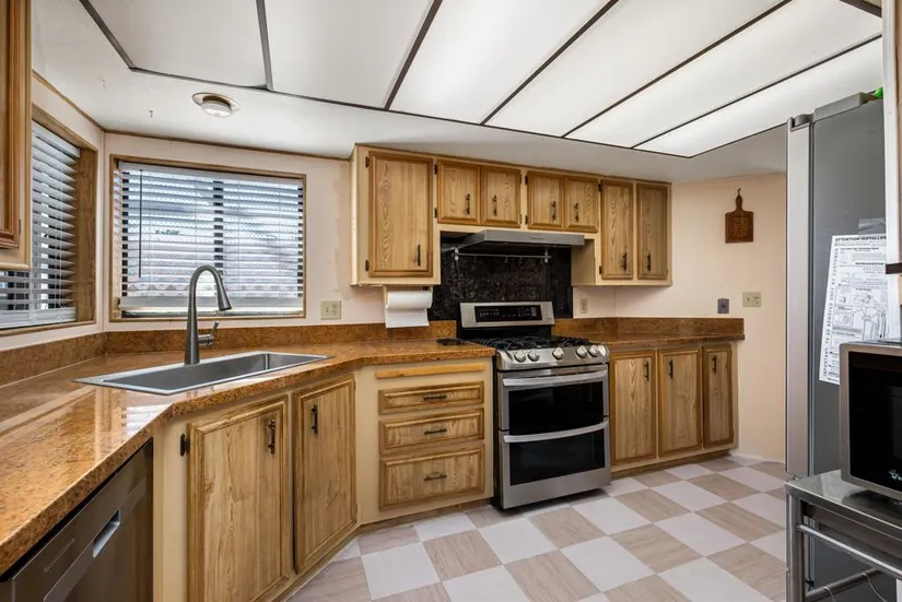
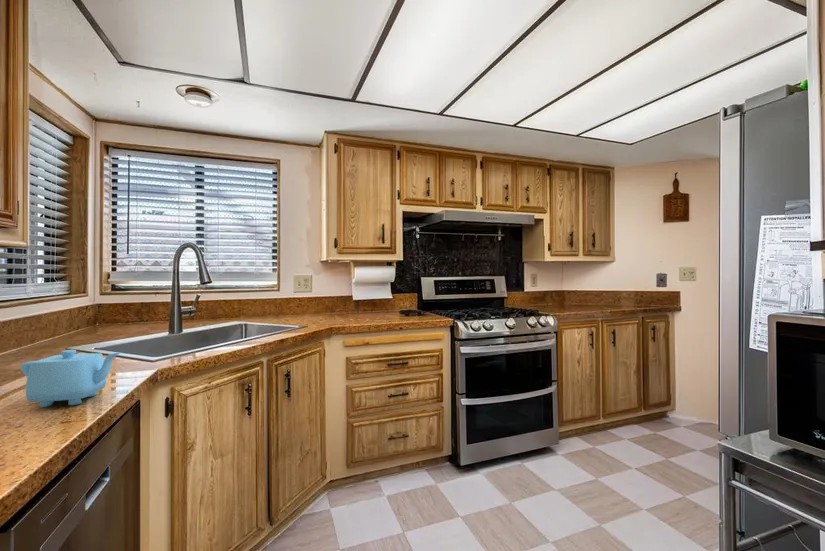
+ teapot [20,349,122,408]
